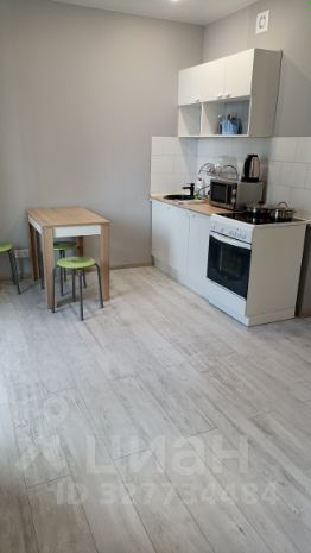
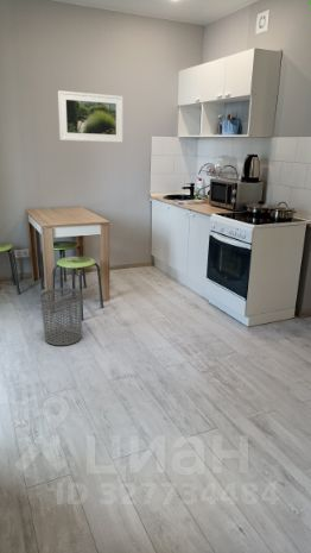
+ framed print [57,89,123,144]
+ waste bin [39,287,83,346]
